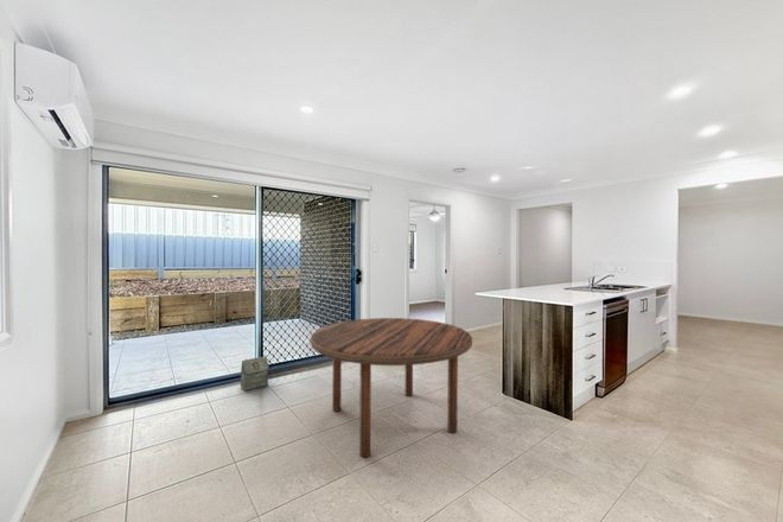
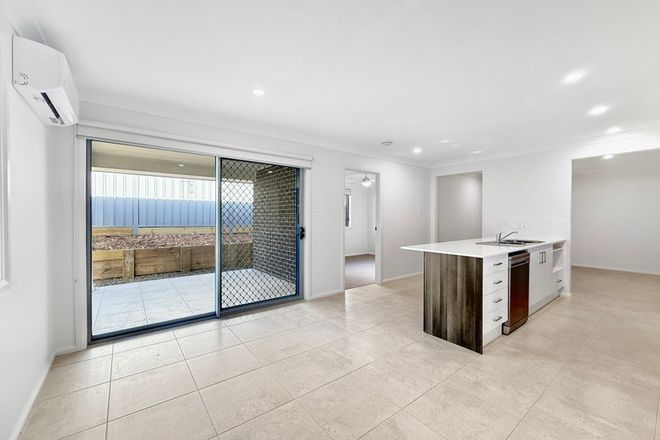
- bag [240,356,269,393]
- dining table [308,317,473,458]
